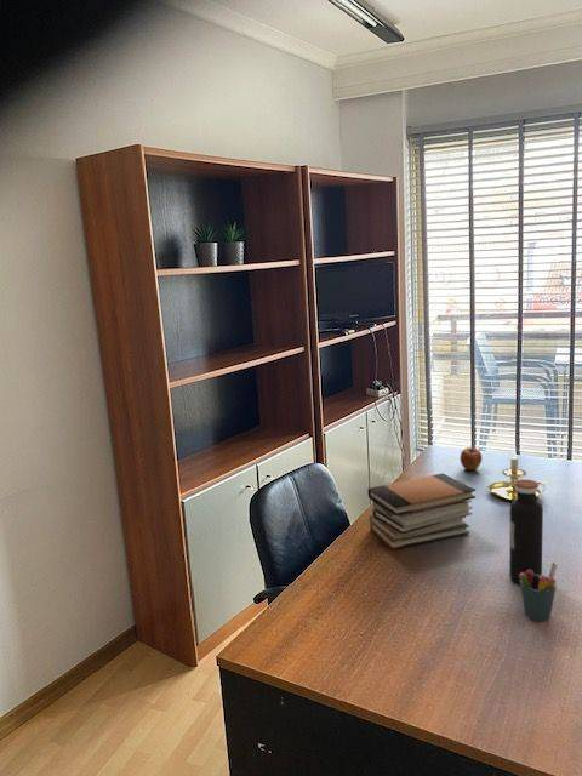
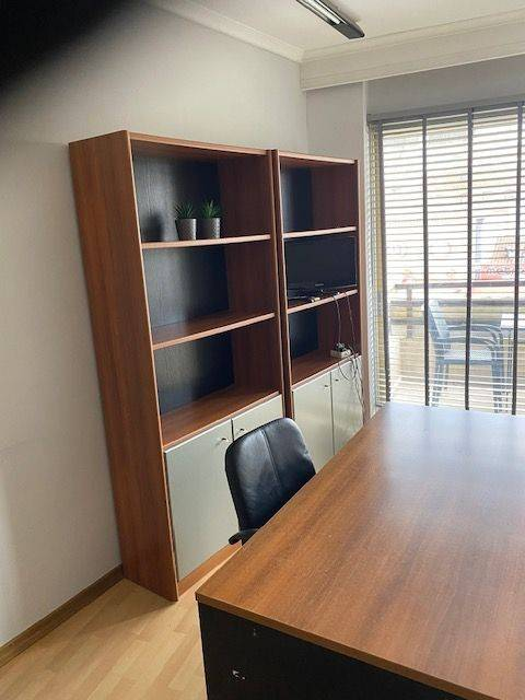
- pen holder [519,560,558,622]
- apple [458,446,483,472]
- candle holder [487,445,550,502]
- water bottle [508,479,544,584]
- book stack [366,472,477,549]
